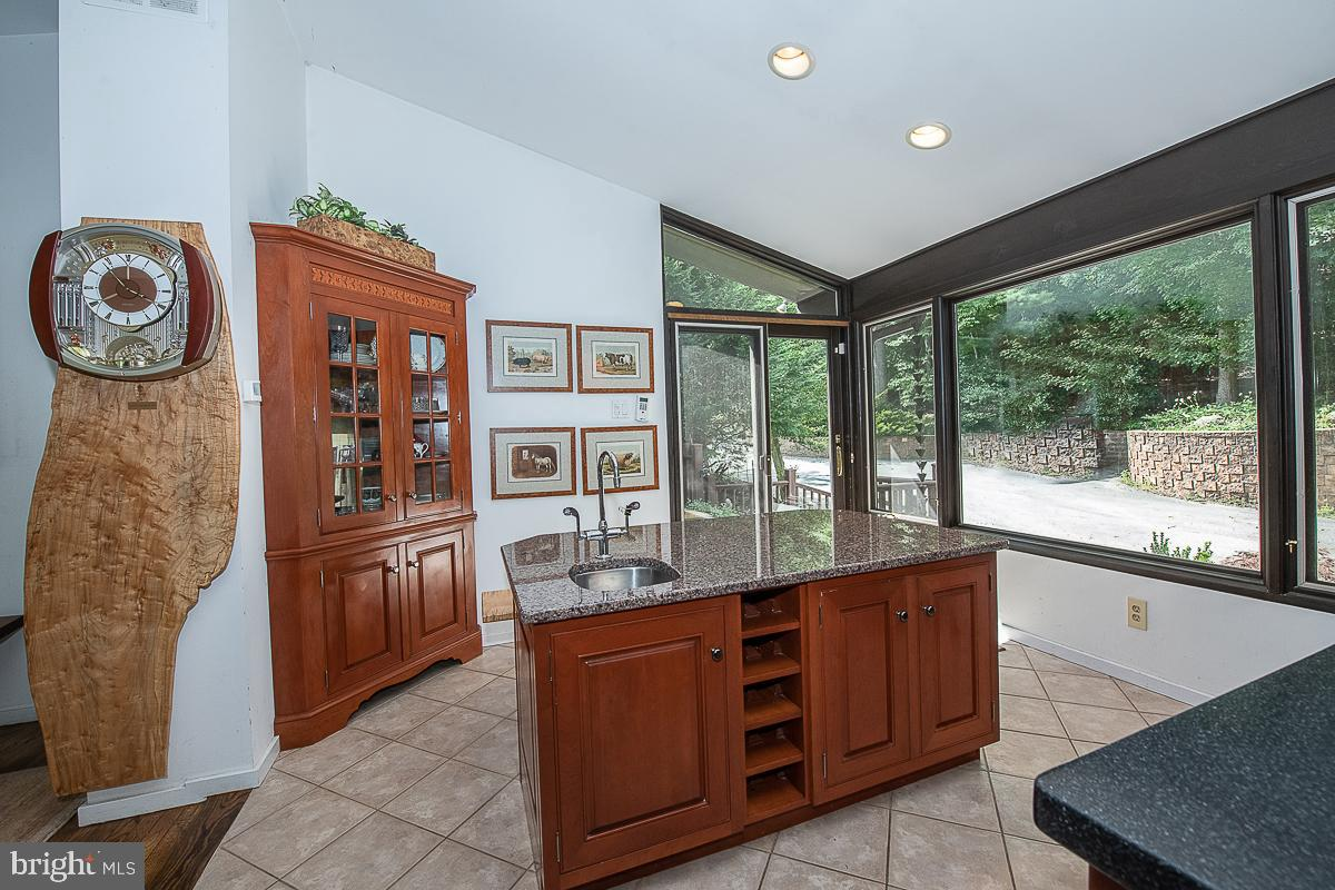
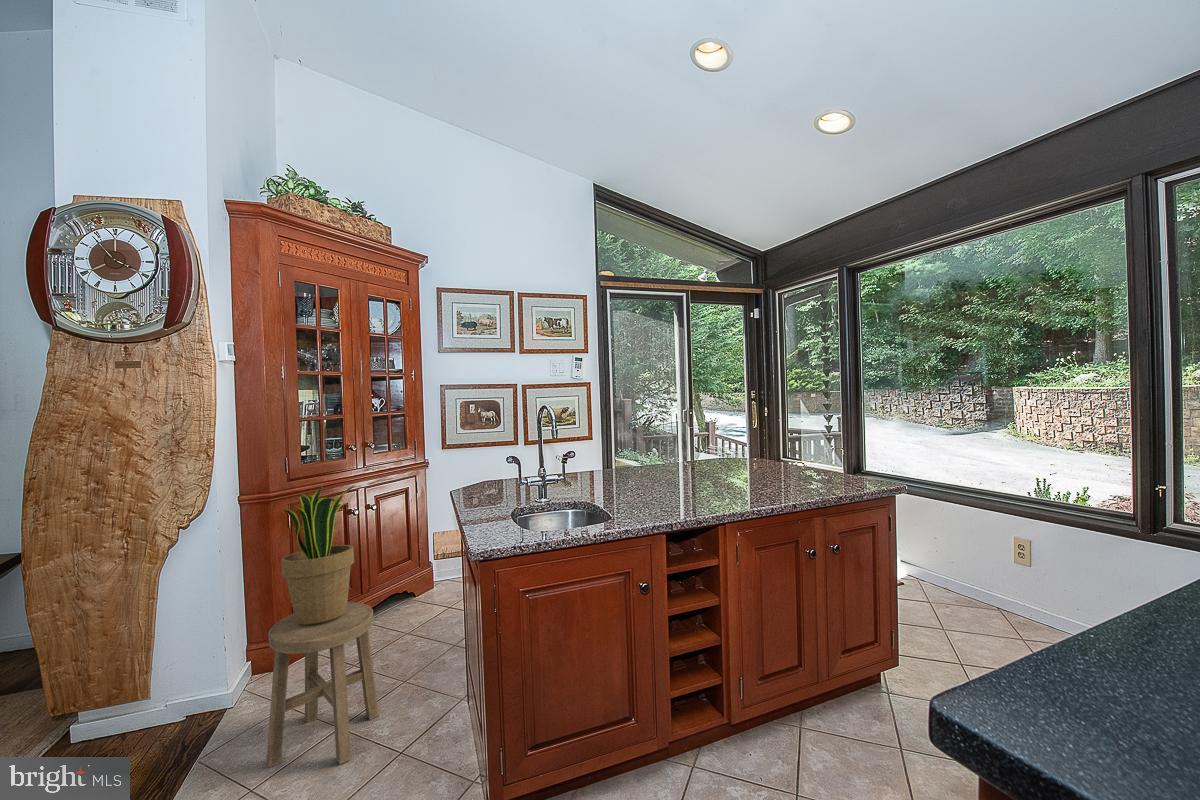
+ potted plant [280,484,357,625]
+ stool [265,601,380,769]
